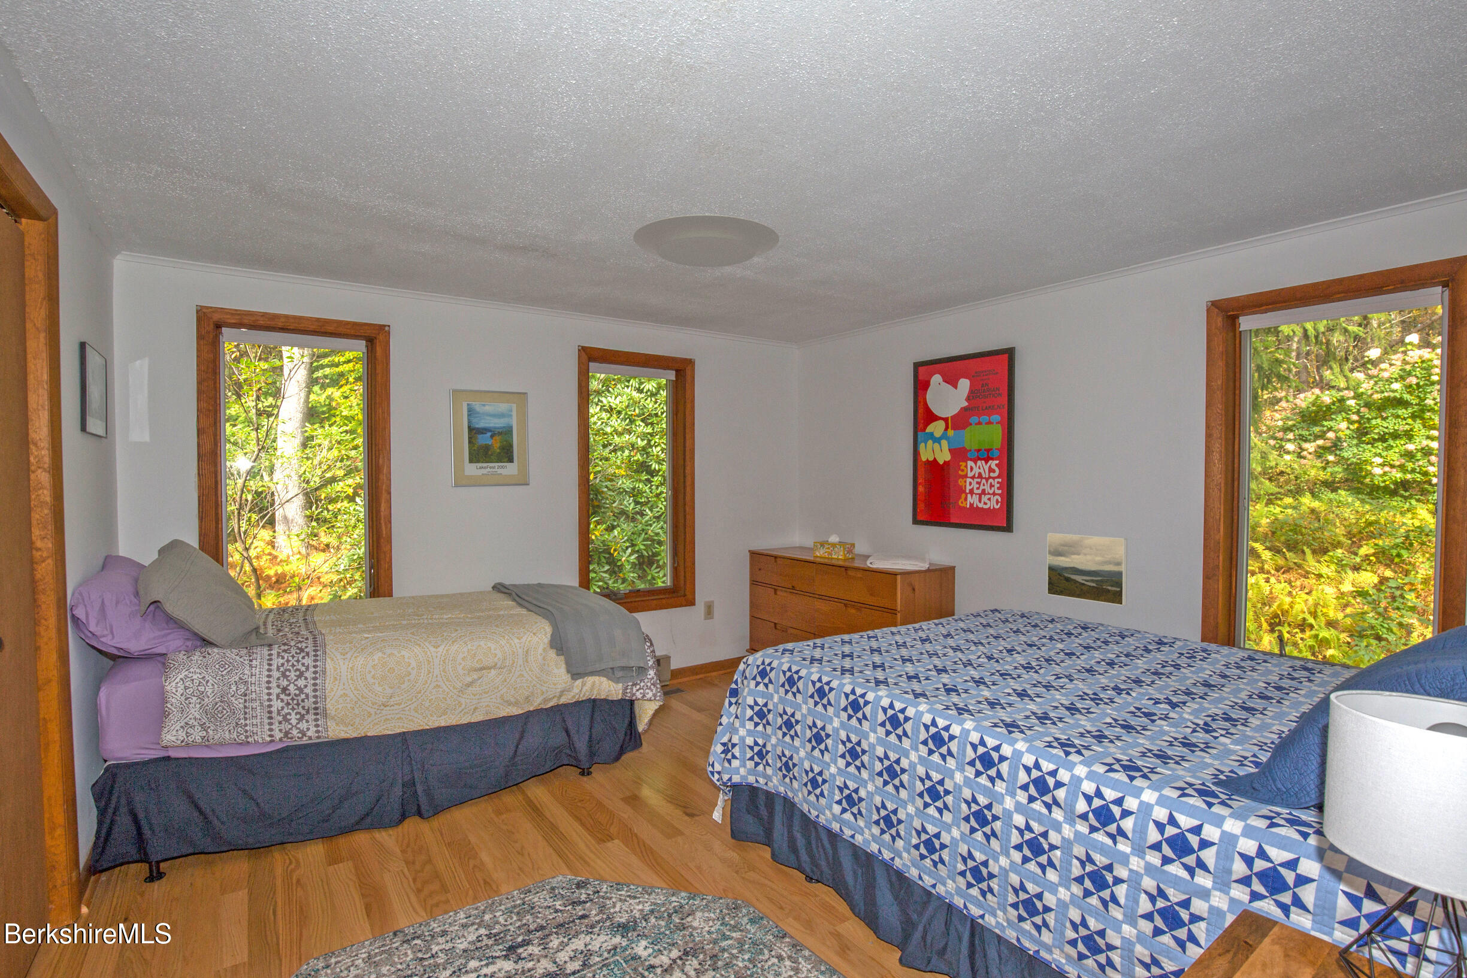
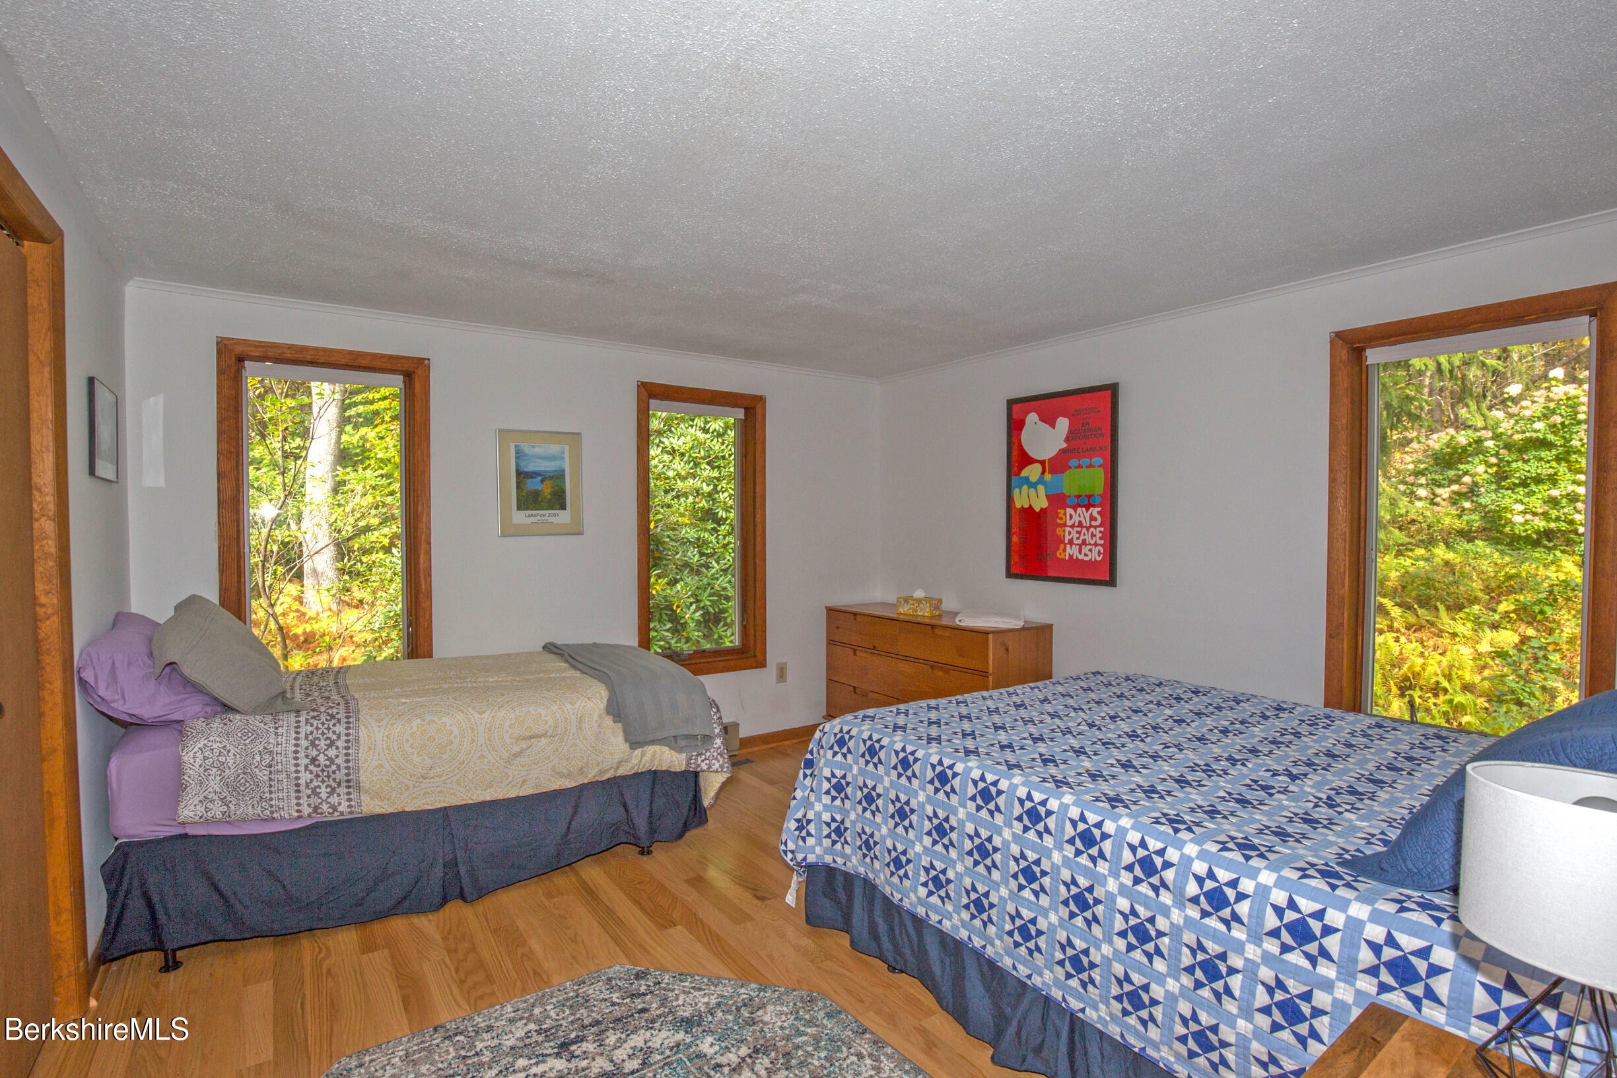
- ceiling light [633,214,780,267]
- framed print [1047,533,1128,606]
